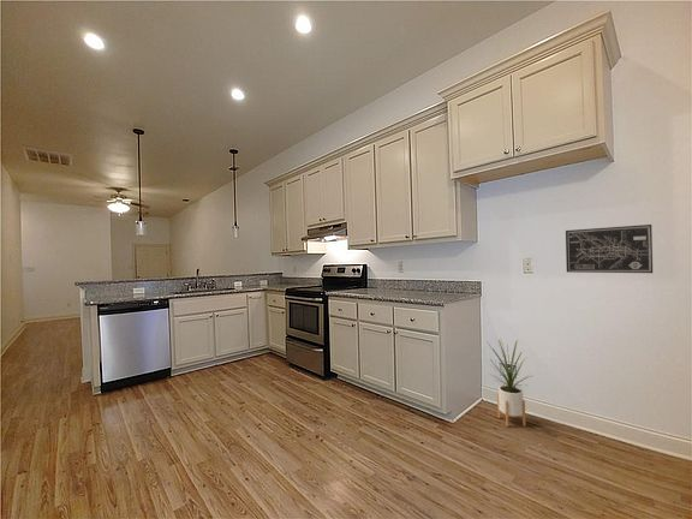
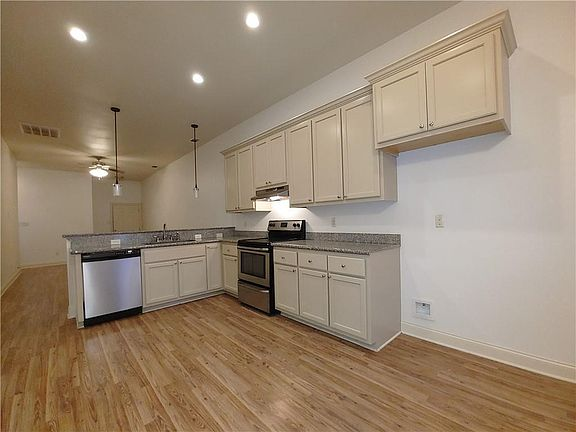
- house plant [485,339,533,428]
- wall art [565,223,654,274]
